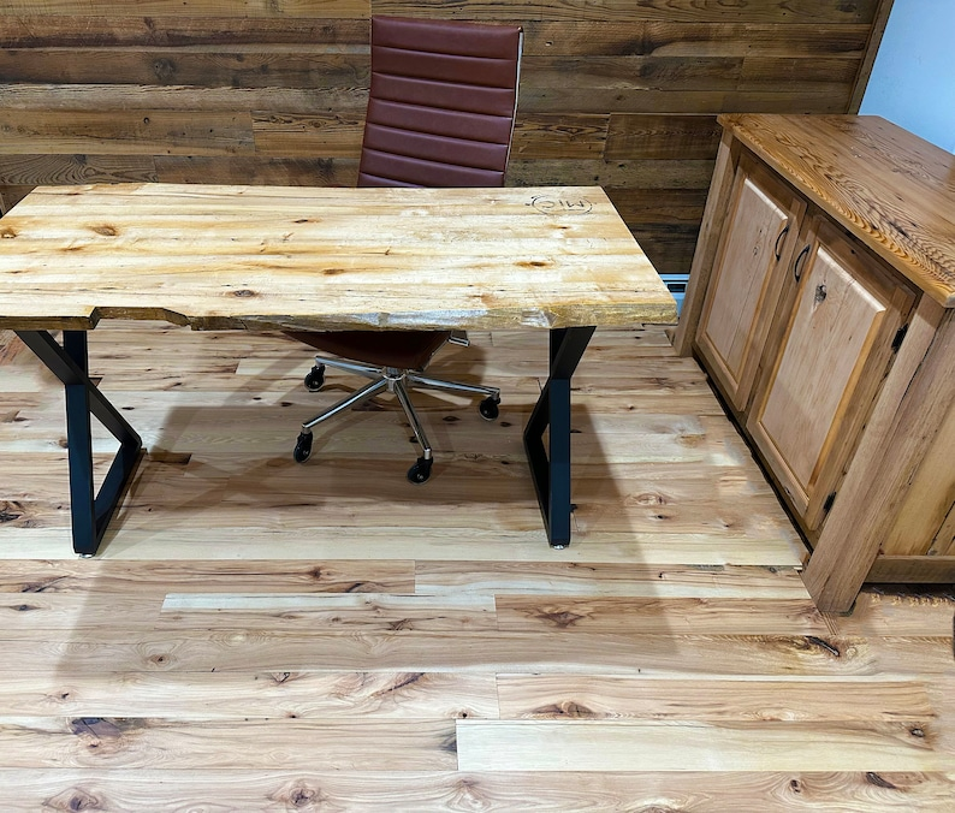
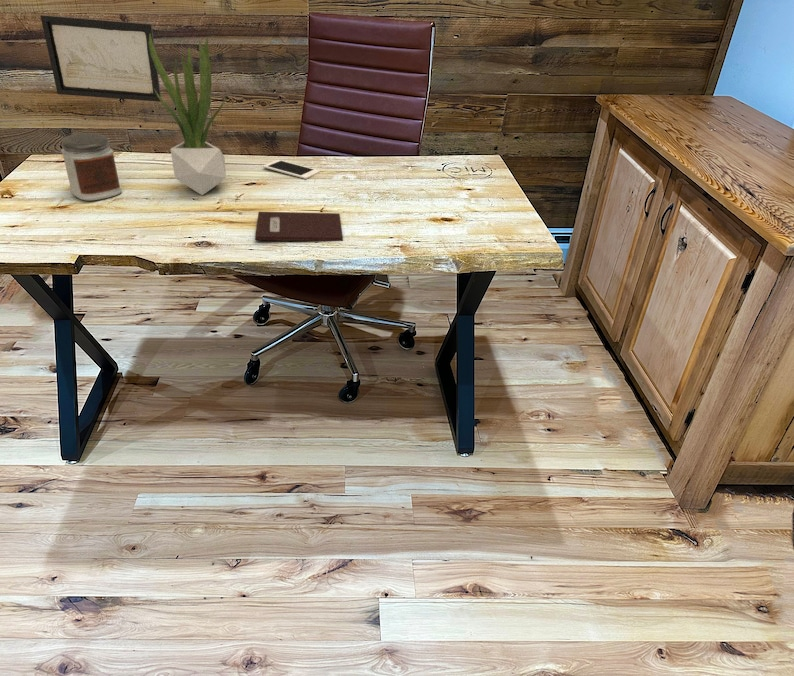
+ cell phone [262,159,321,180]
+ notebook [254,211,344,242]
+ jar [60,132,123,202]
+ wall art [40,14,162,103]
+ potted plant [149,34,227,196]
